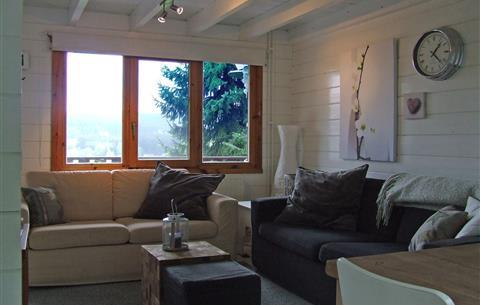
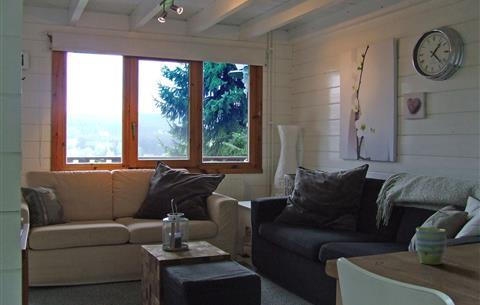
+ mug [415,226,447,266]
